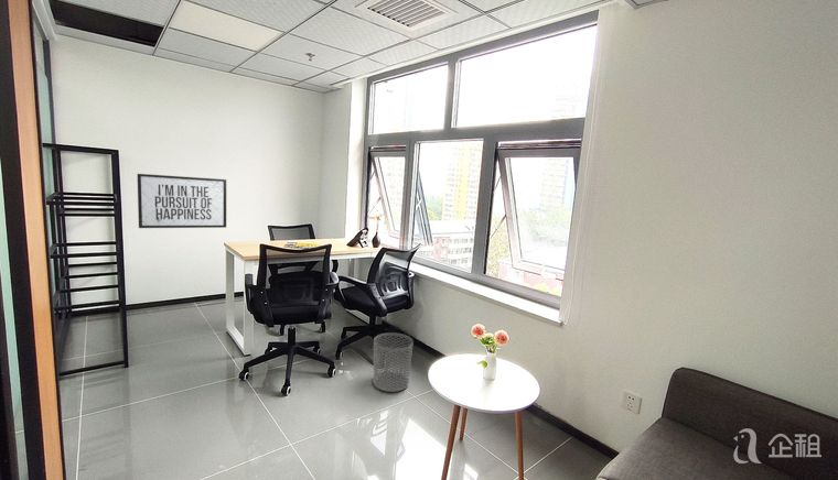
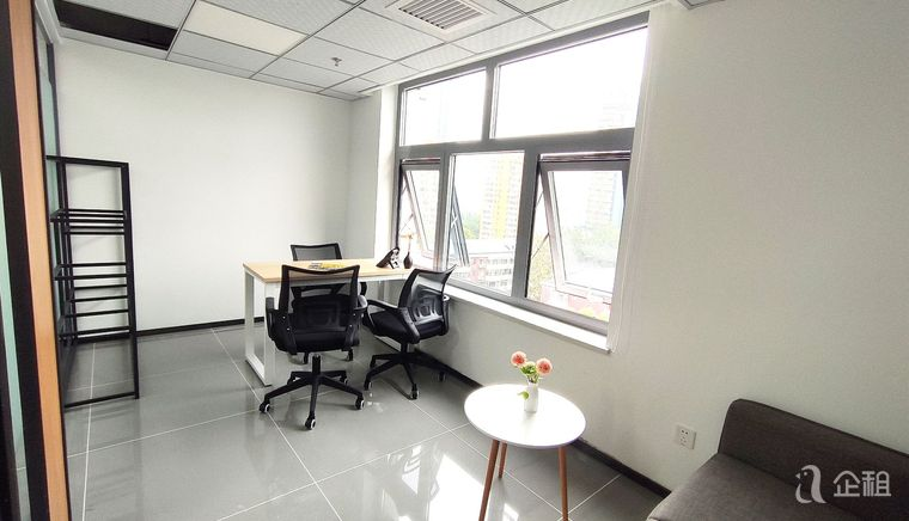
- waste bin [373,331,415,393]
- mirror [137,173,227,229]
